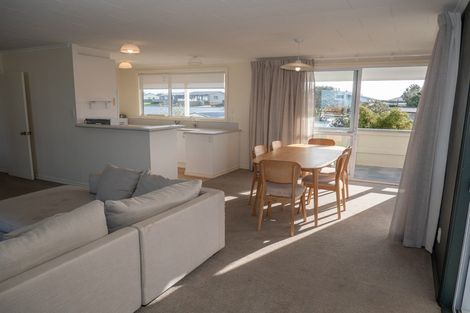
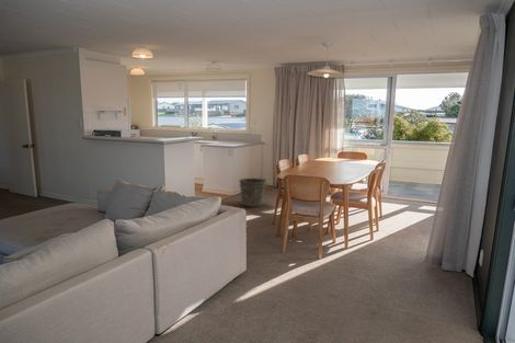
+ bucket [239,178,268,208]
